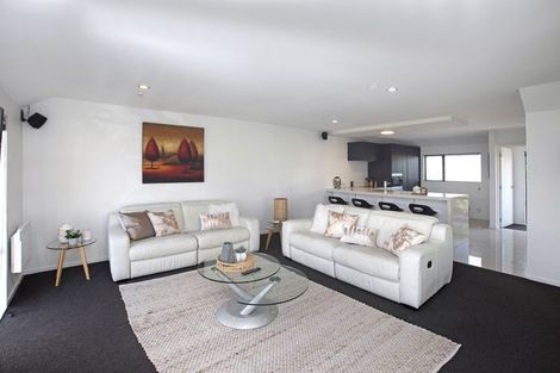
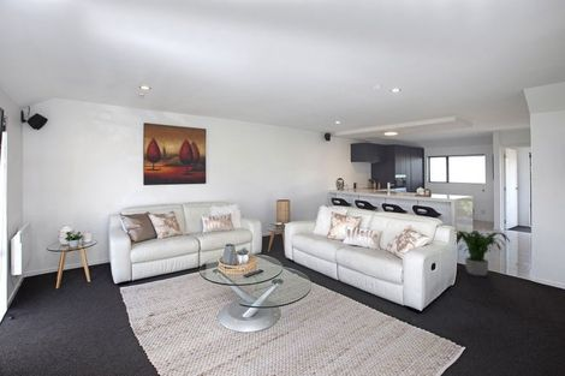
+ potted plant [456,229,511,276]
